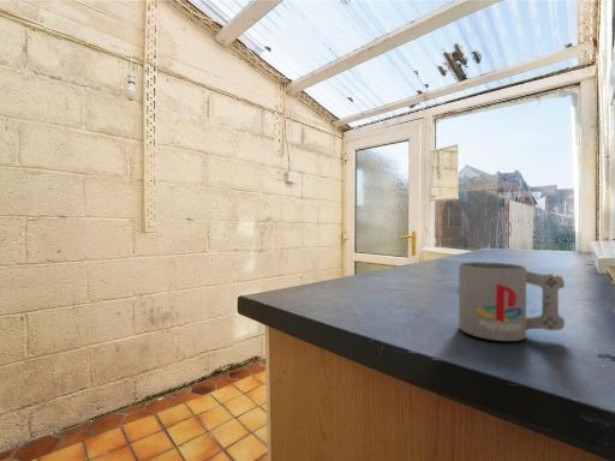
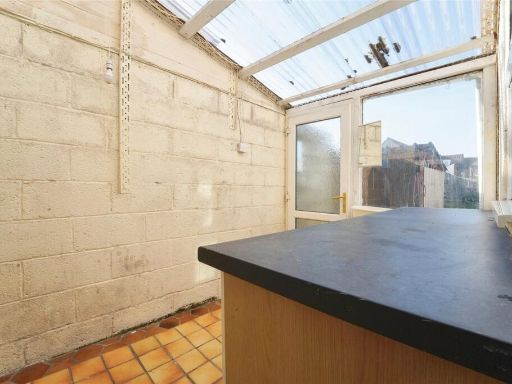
- mug [458,261,566,342]
